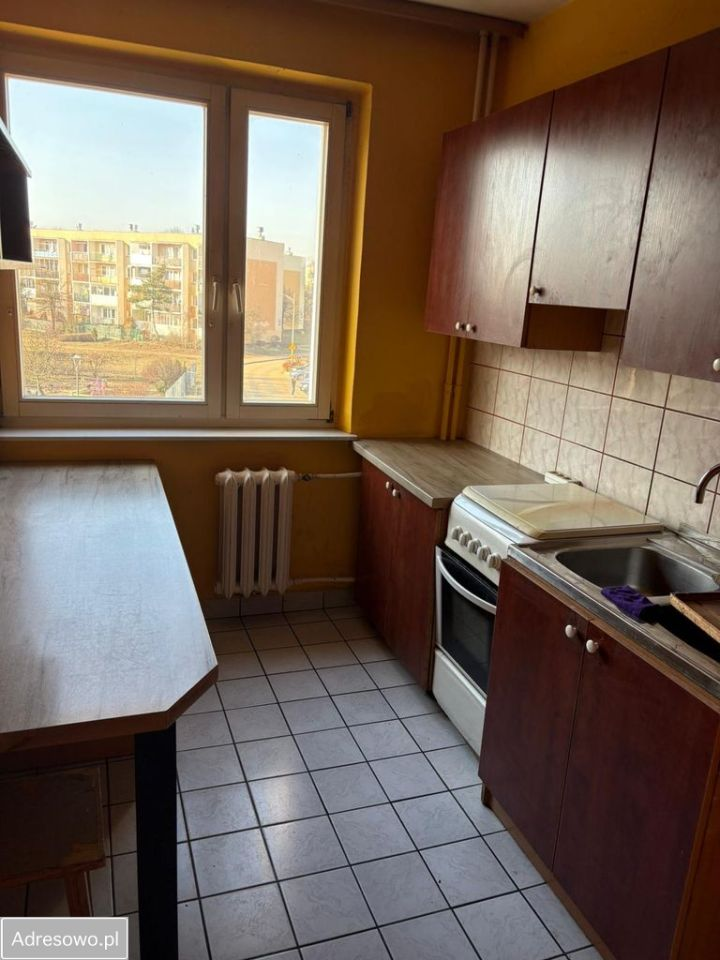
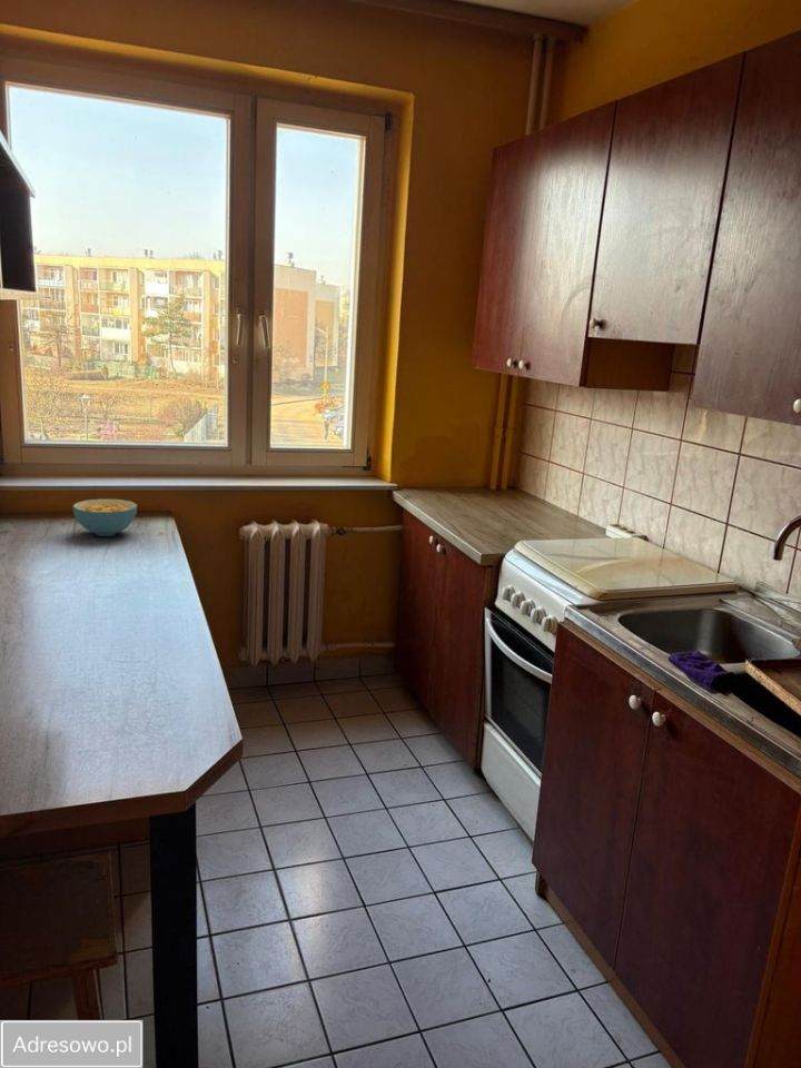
+ cereal bowl [71,497,138,537]
